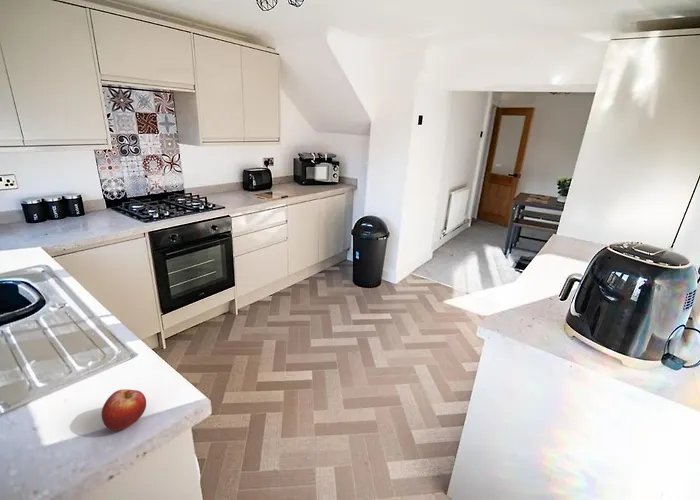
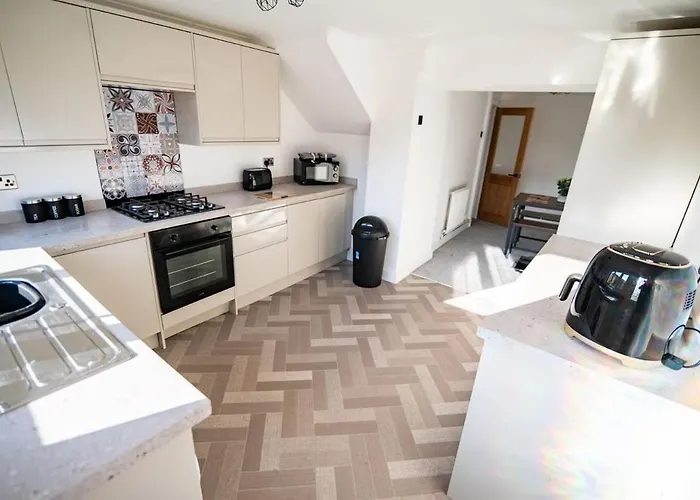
- fruit [101,389,147,431]
